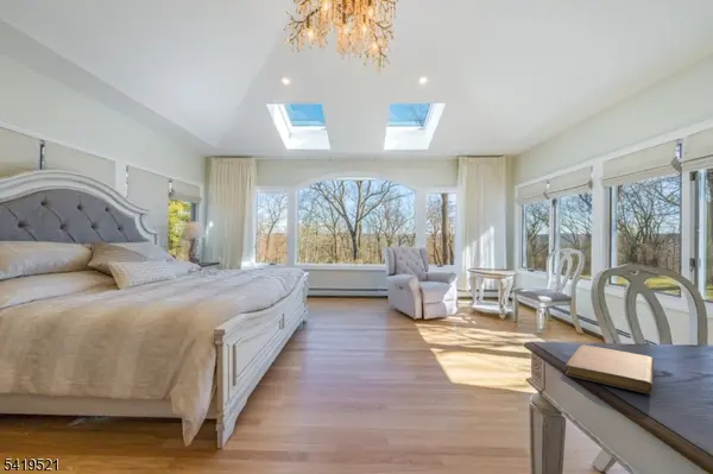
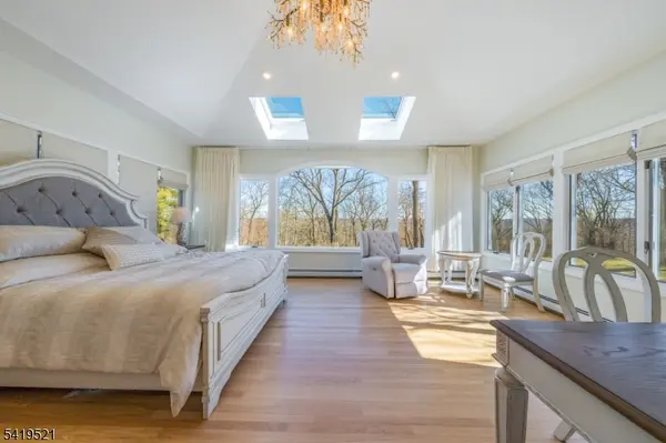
- notebook [564,343,655,394]
